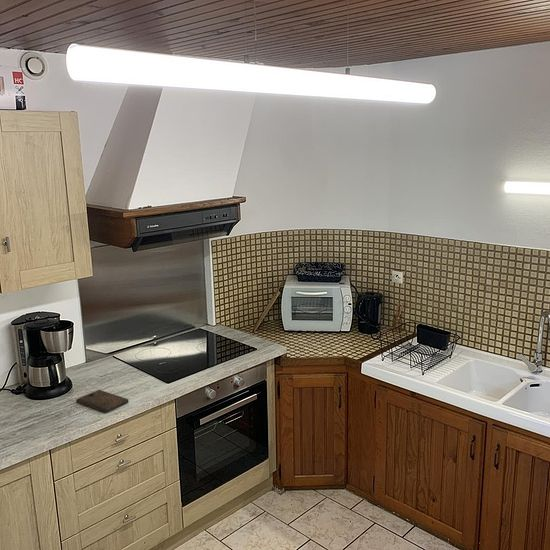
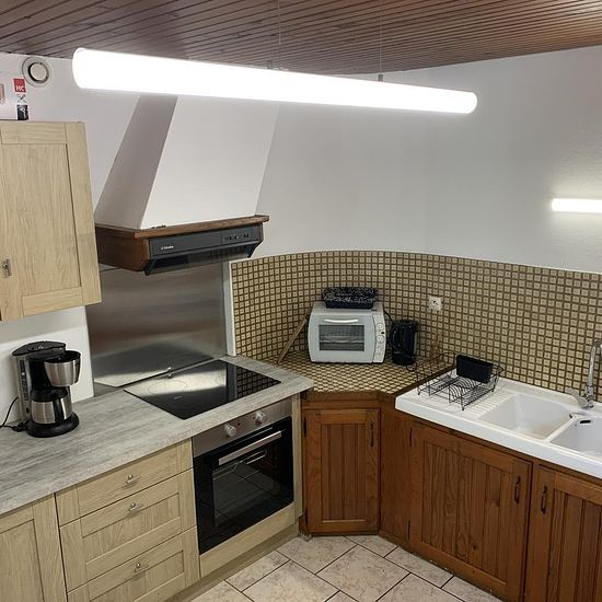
- cutting board [75,389,129,413]
